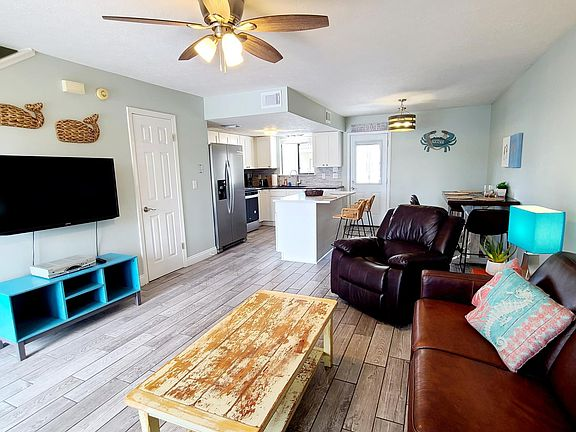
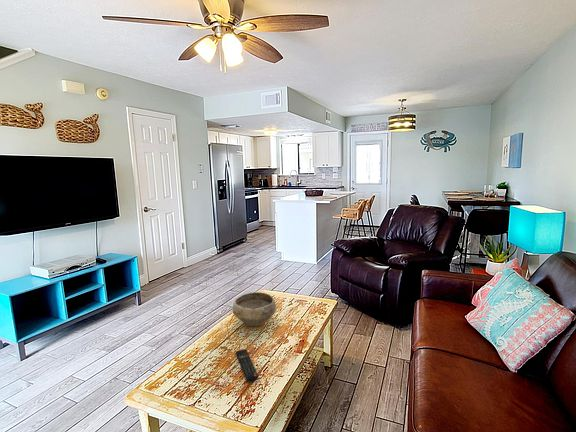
+ bowl [232,291,277,327]
+ remote control [235,348,259,383]
